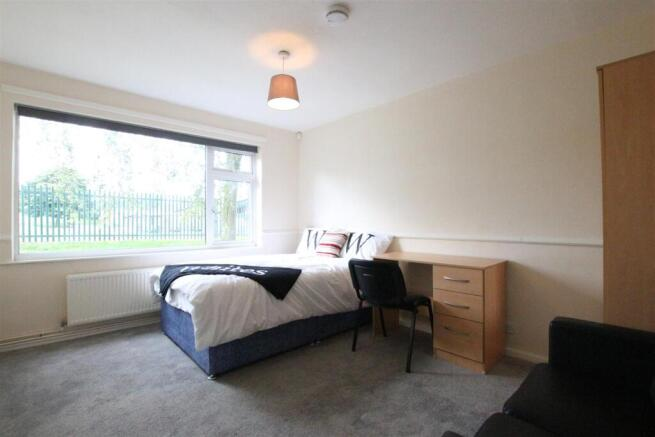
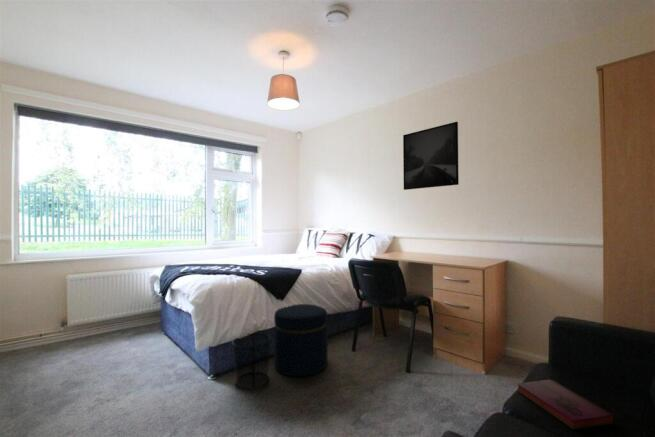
+ ottoman [273,303,328,377]
+ hardback book [516,378,616,430]
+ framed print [402,121,460,191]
+ waste bin [231,332,273,391]
